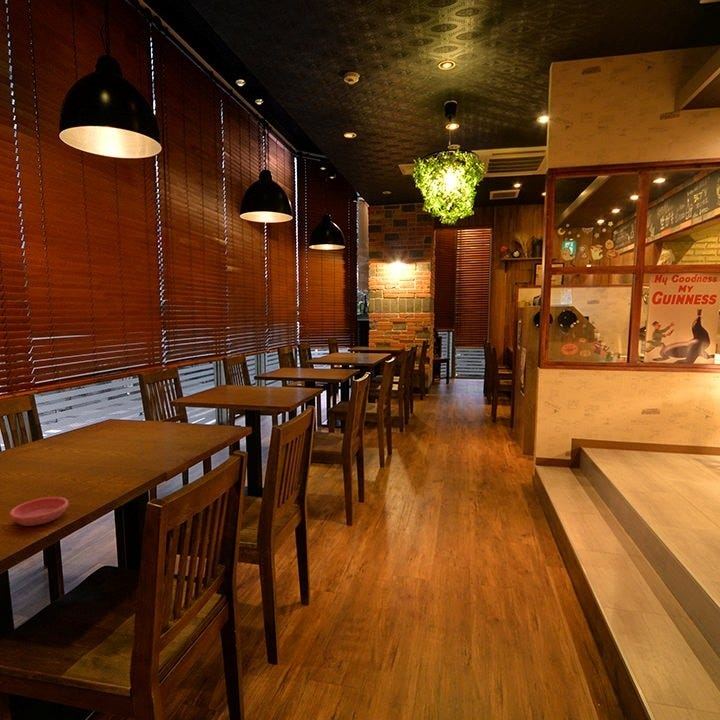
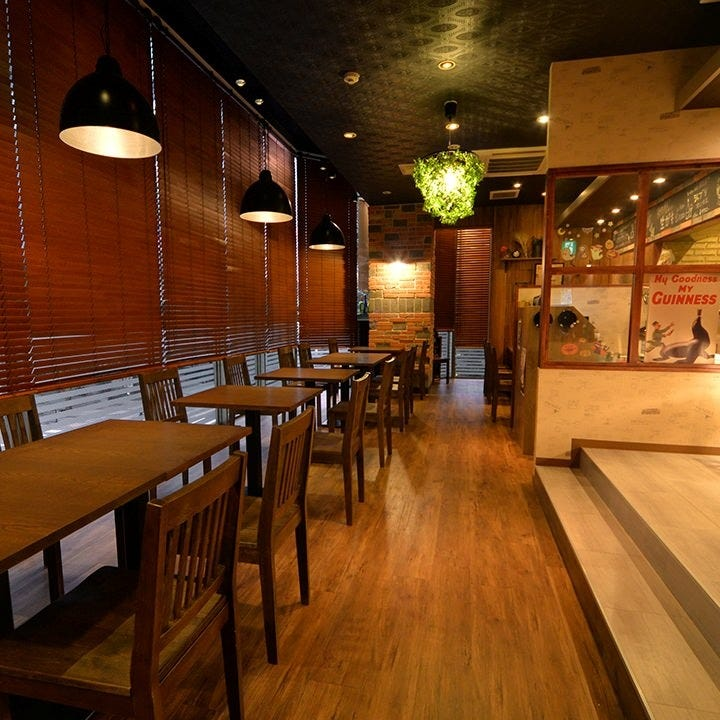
- saucer [9,496,69,527]
